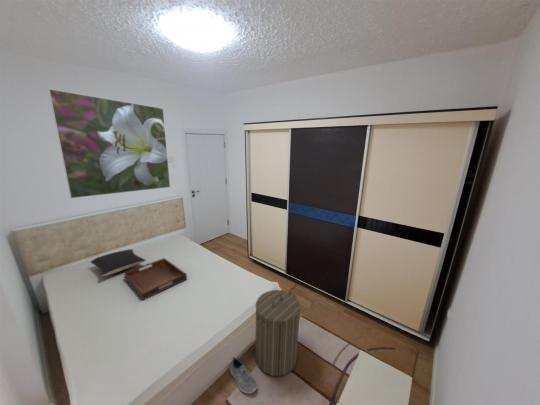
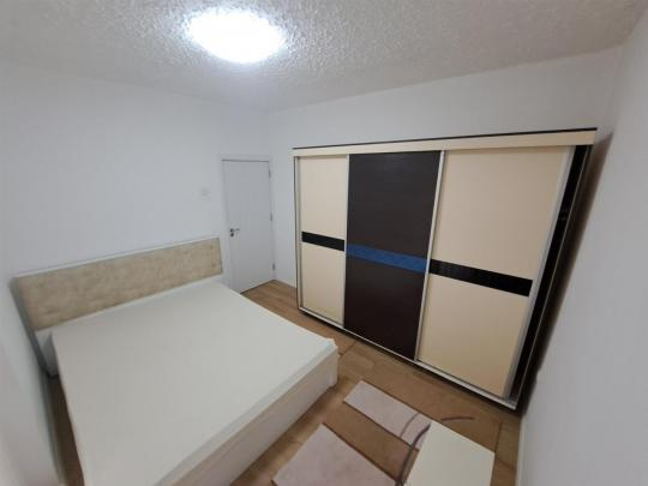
- laundry hamper [255,289,301,377]
- sneaker [229,356,258,395]
- serving tray [123,257,188,301]
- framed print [47,88,171,199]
- pillow [90,248,147,277]
